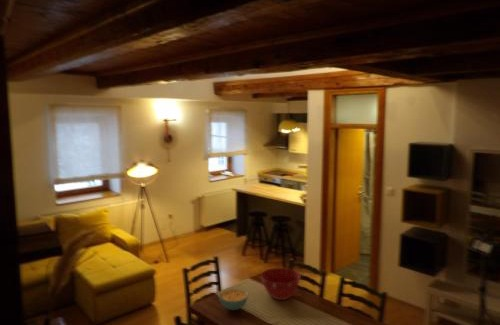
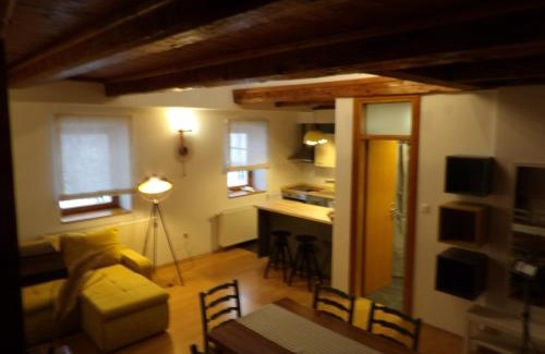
- mixing bowl [260,267,302,301]
- cereal bowl [217,287,249,311]
